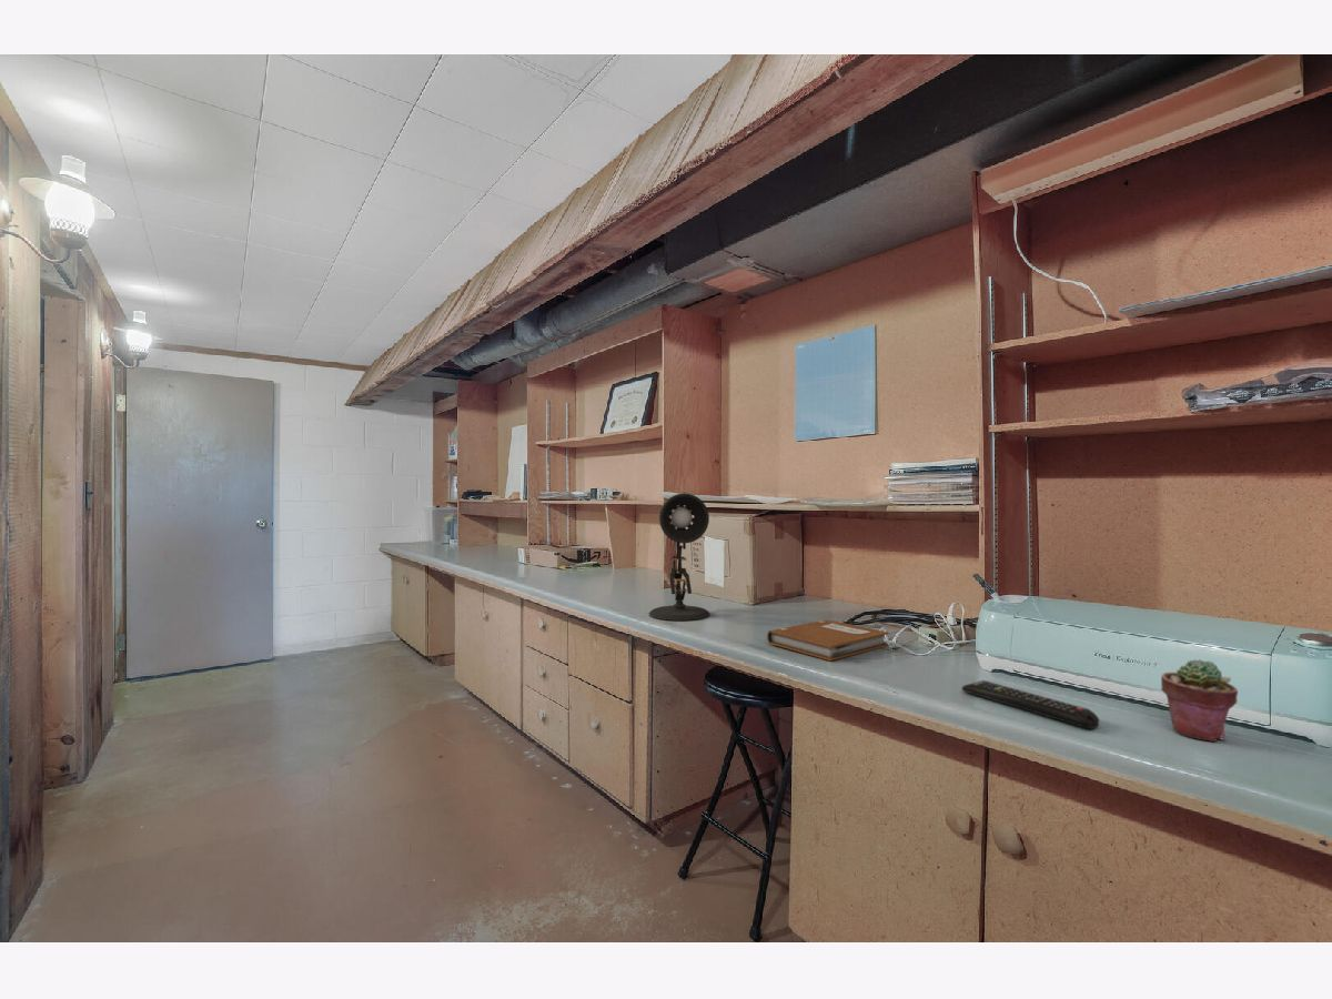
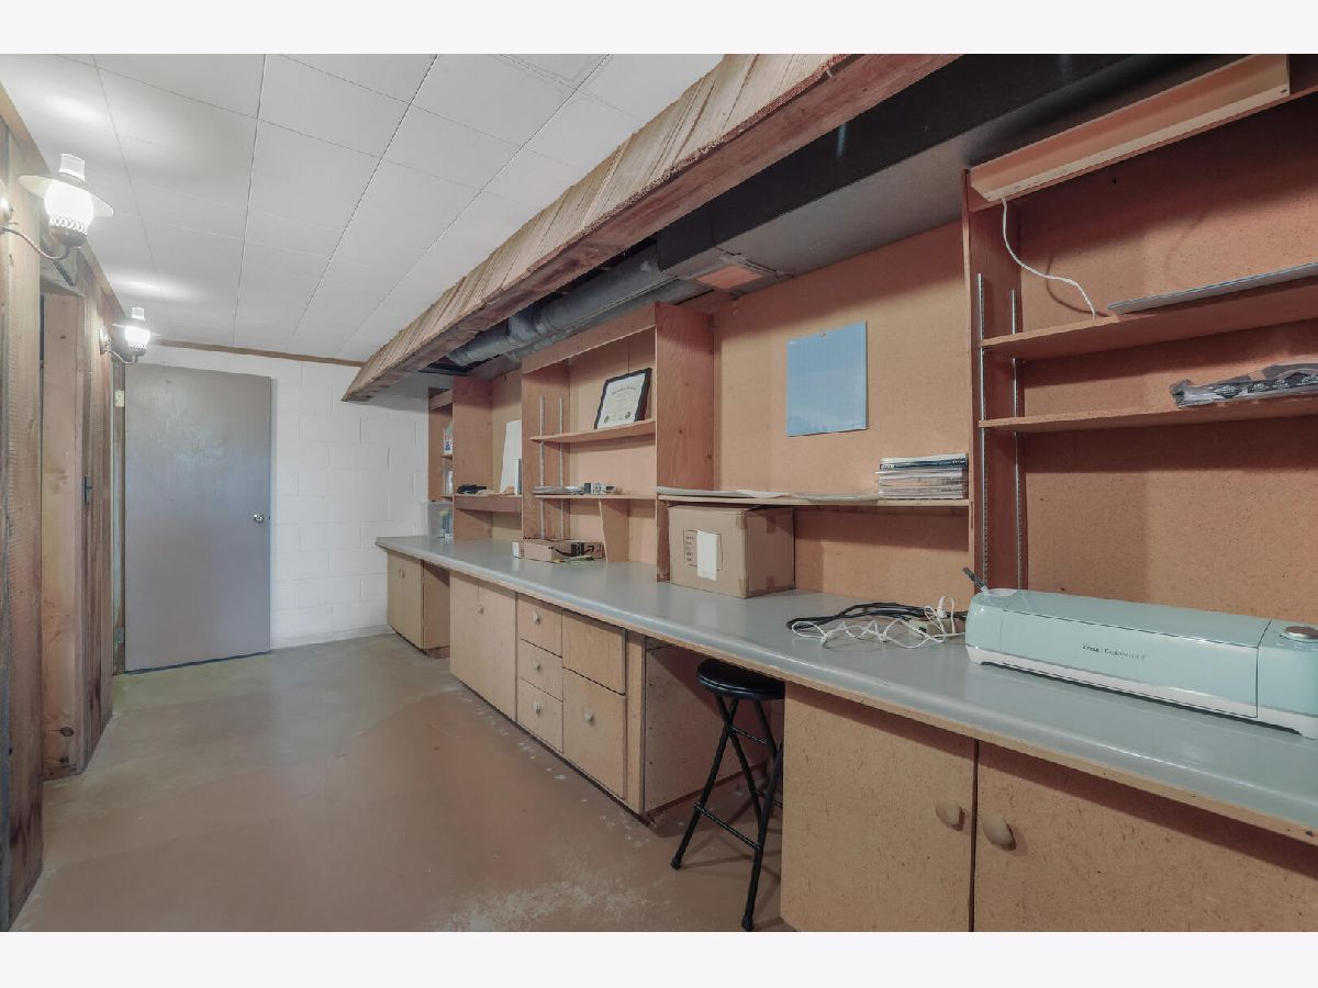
- potted succulent [1160,658,1239,743]
- desk lamp [648,493,712,622]
- remote control [961,679,1100,730]
- notebook [766,618,889,662]
